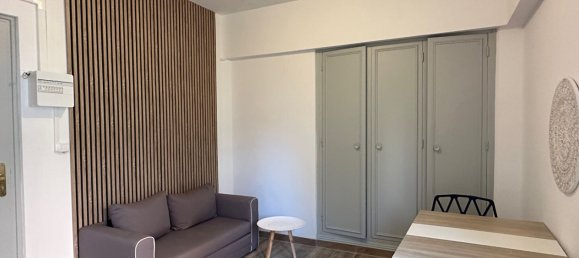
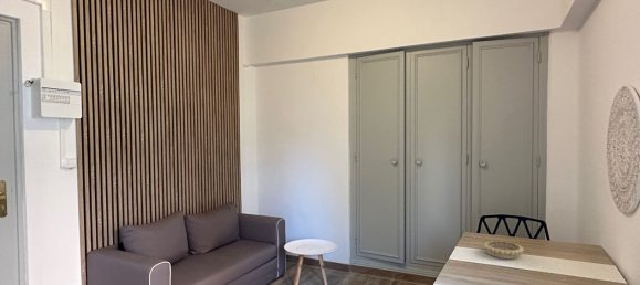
+ decorative bowl [483,240,525,261]
